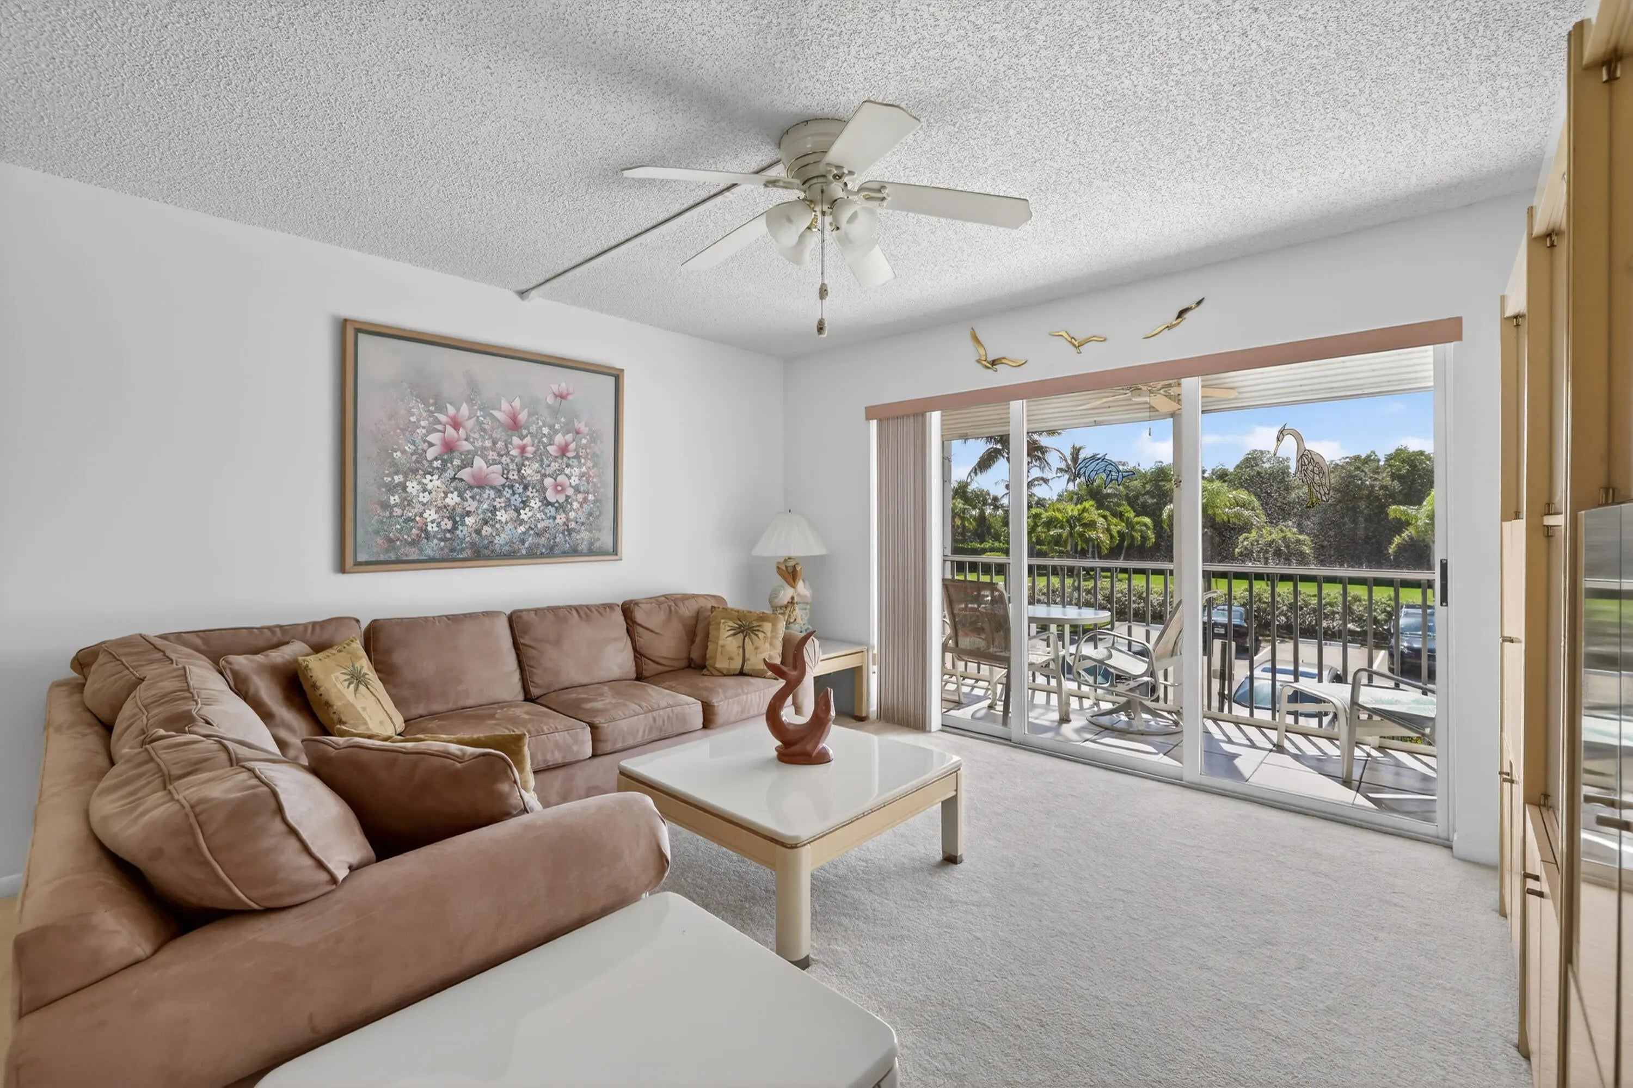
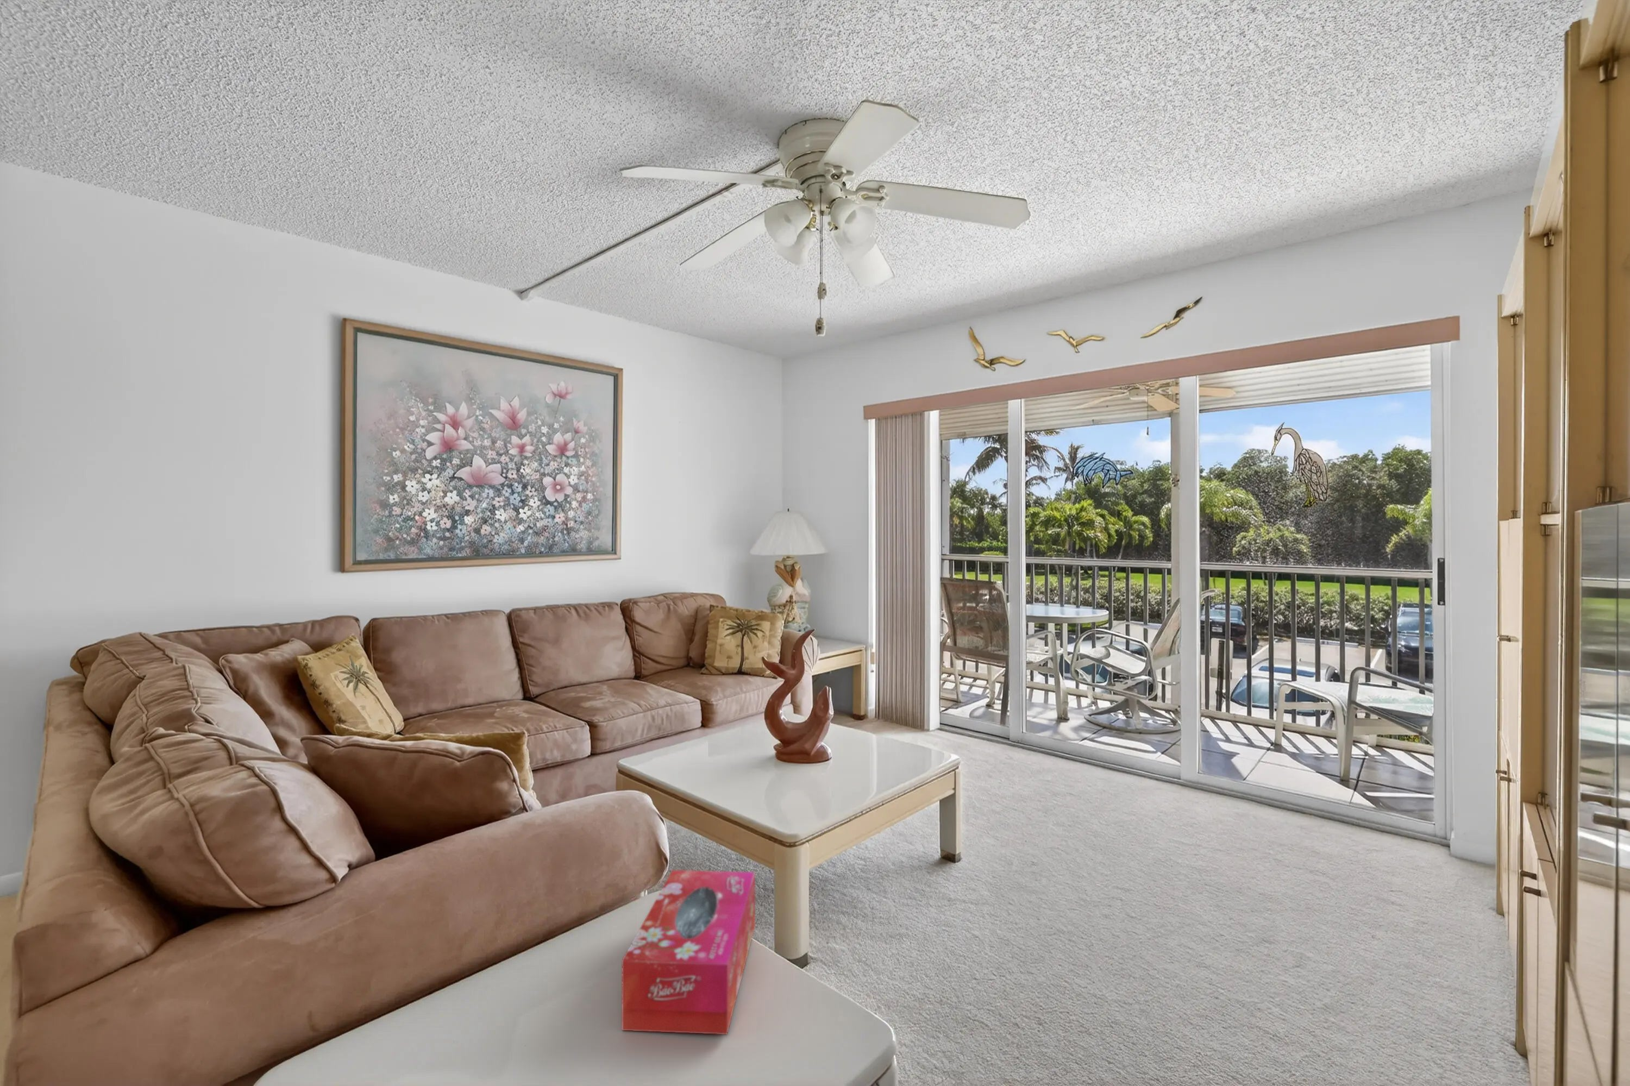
+ tissue box [620,869,756,1035]
